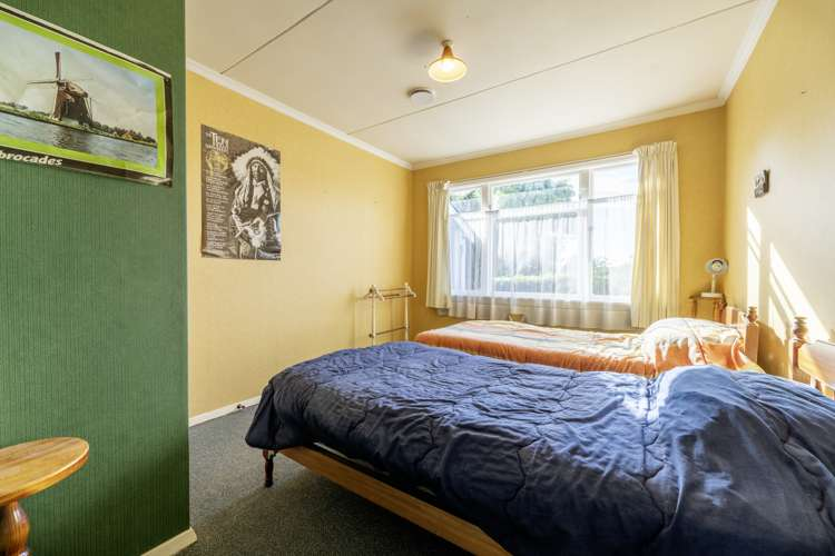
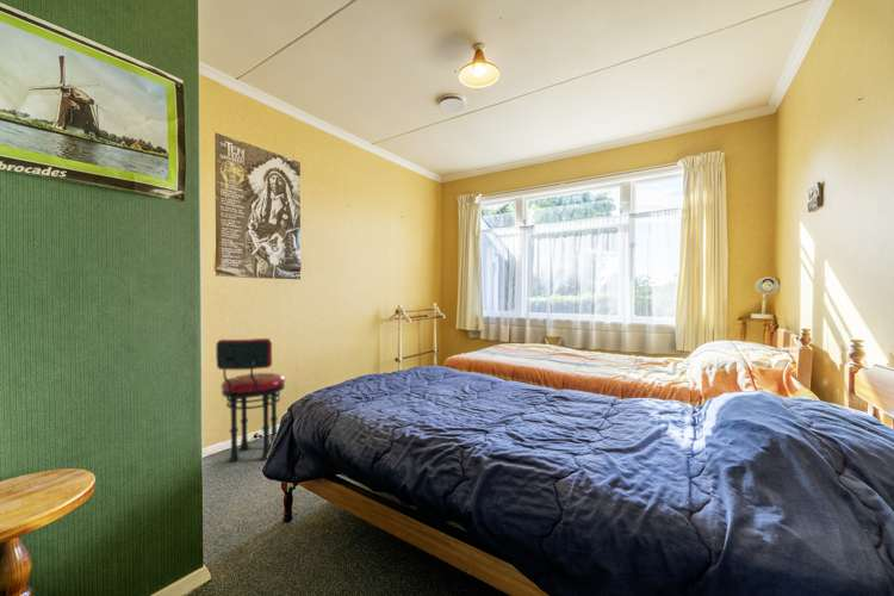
+ stool [215,337,286,464]
